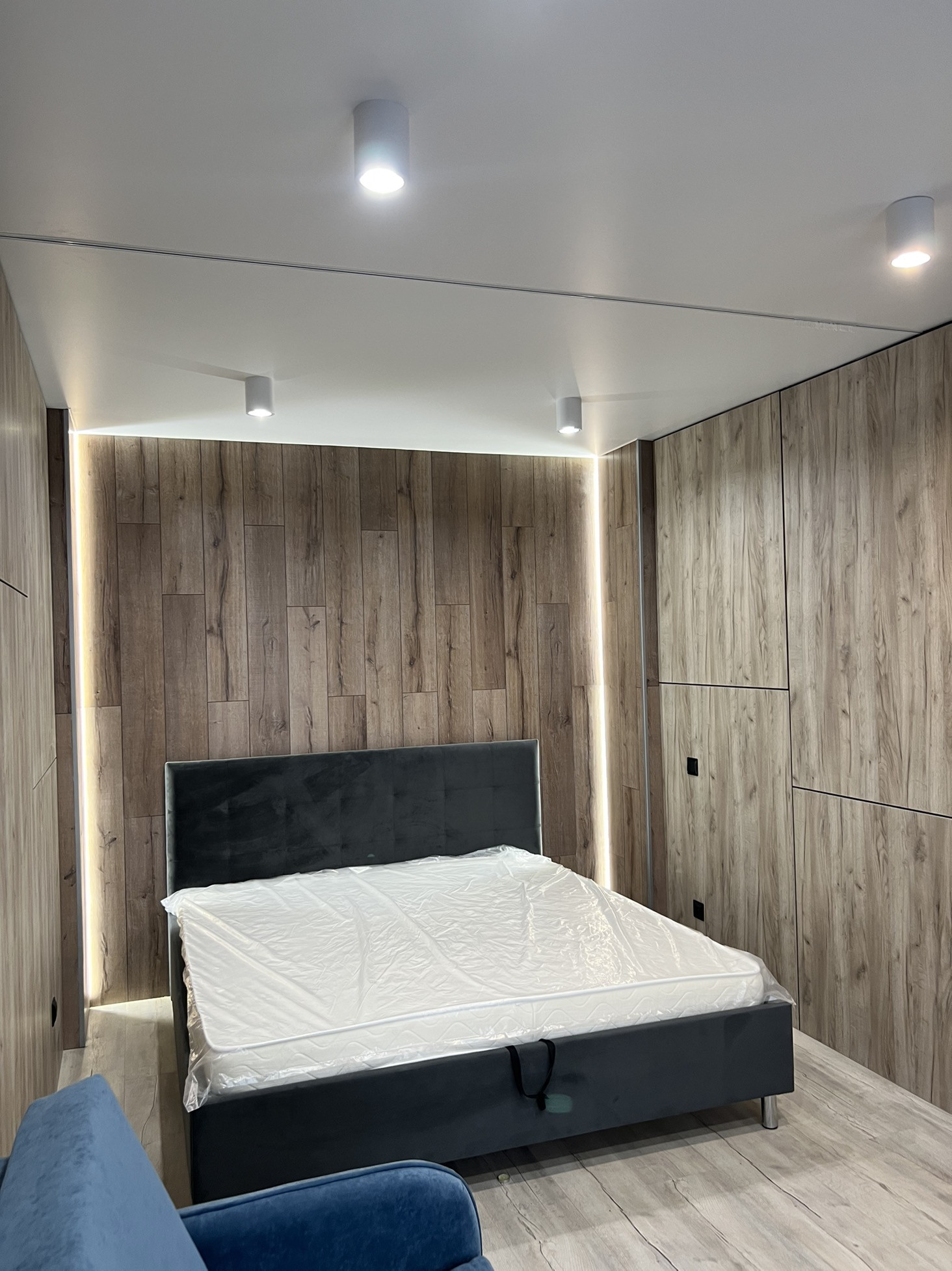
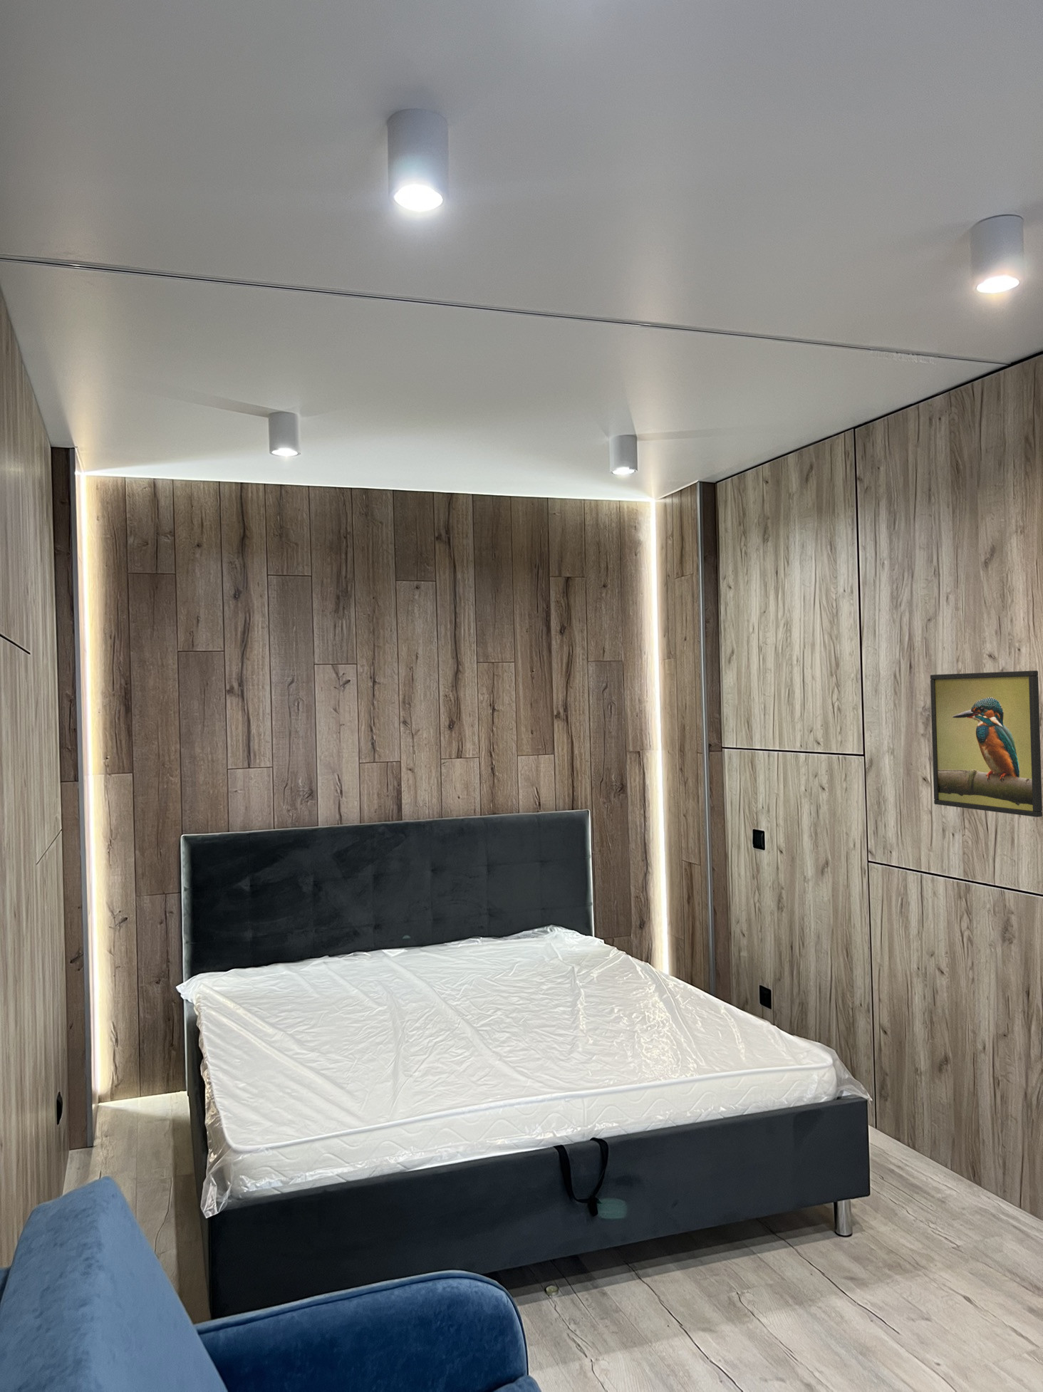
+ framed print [930,669,1043,818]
